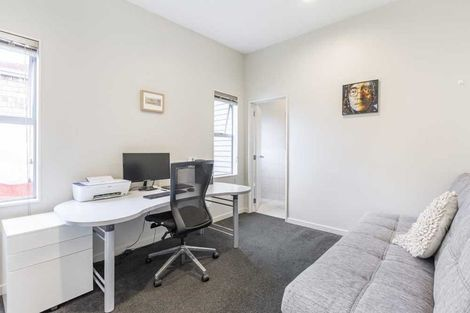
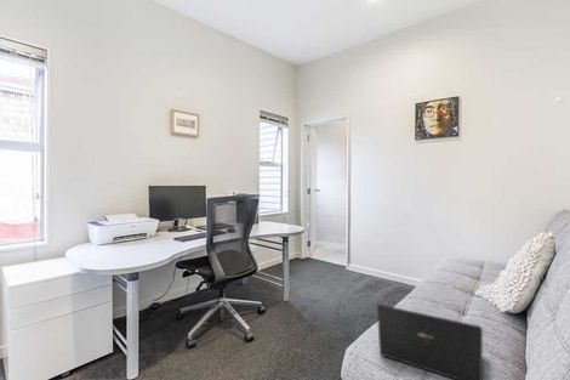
+ laptop [376,304,484,380]
